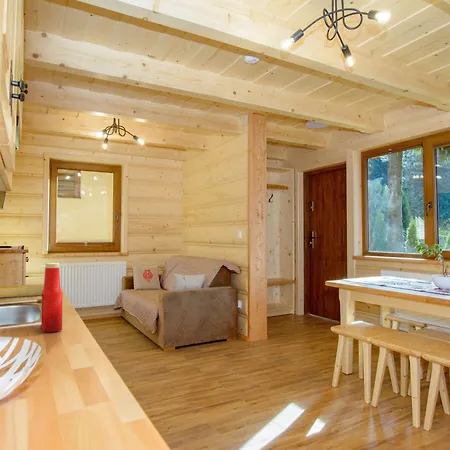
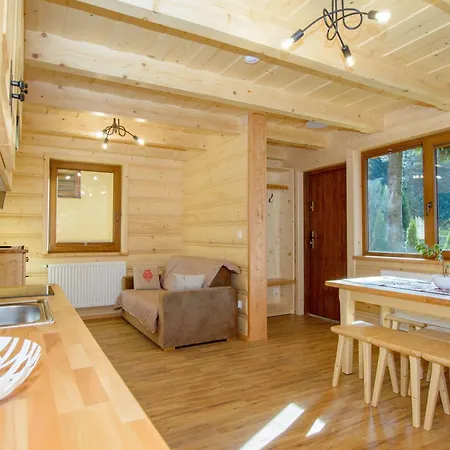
- soap bottle [40,262,64,333]
